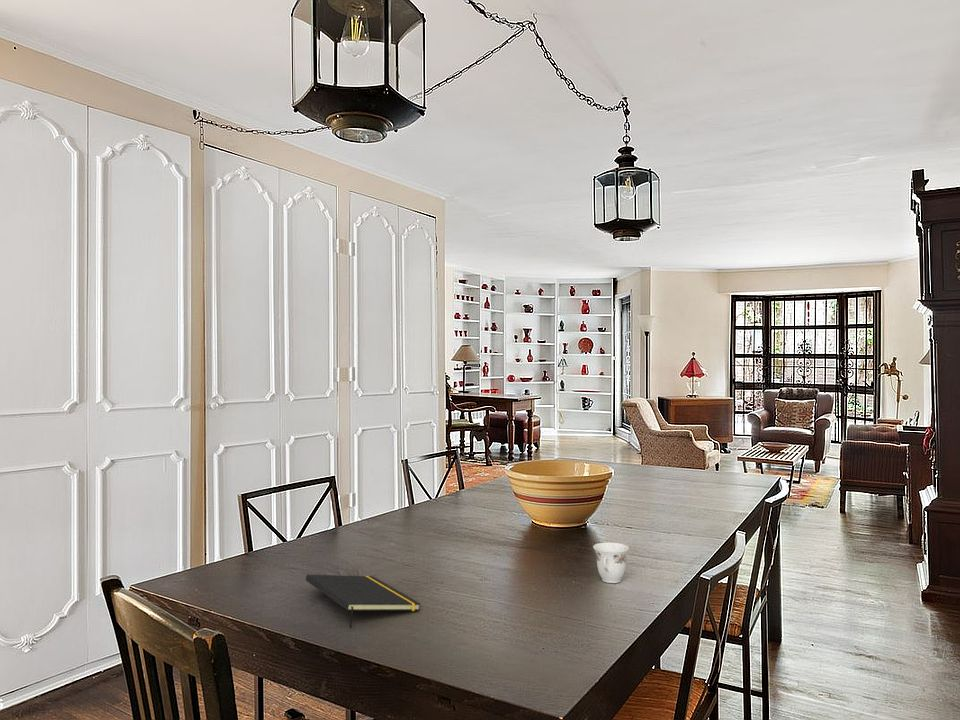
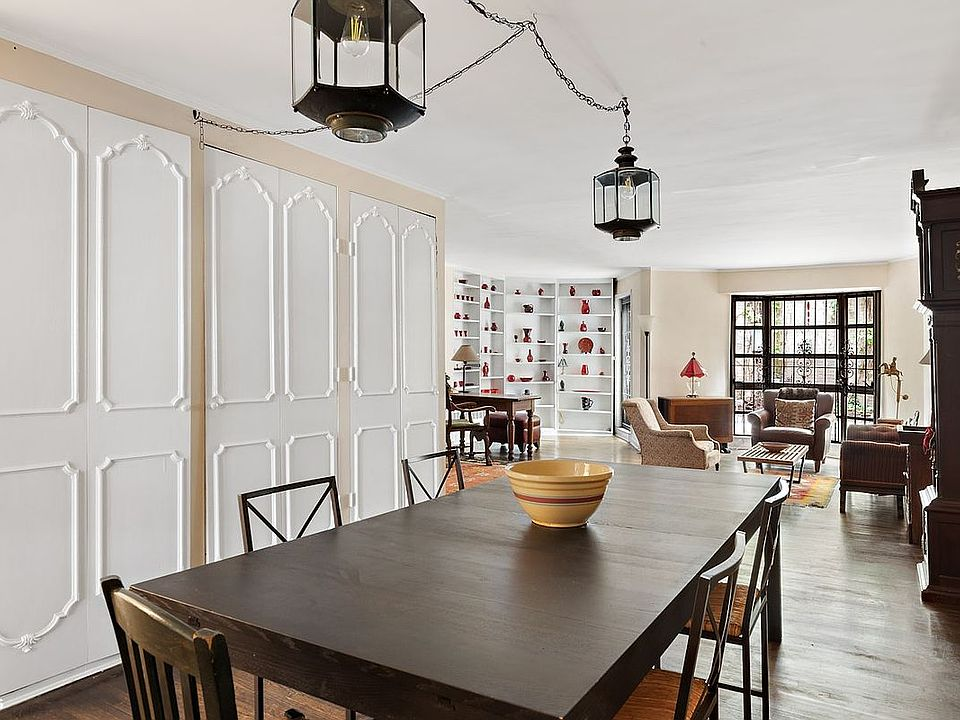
- teacup [592,541,630,584]
- notepad [305,574,422,629]
